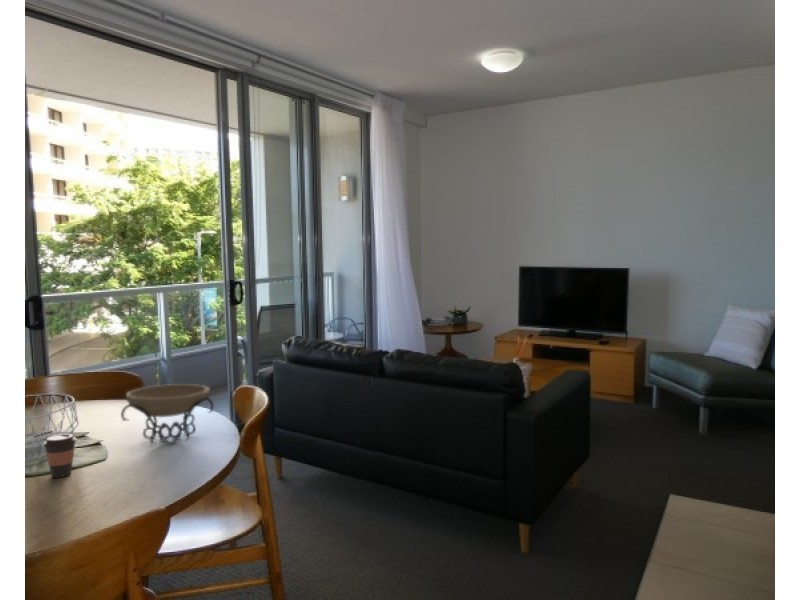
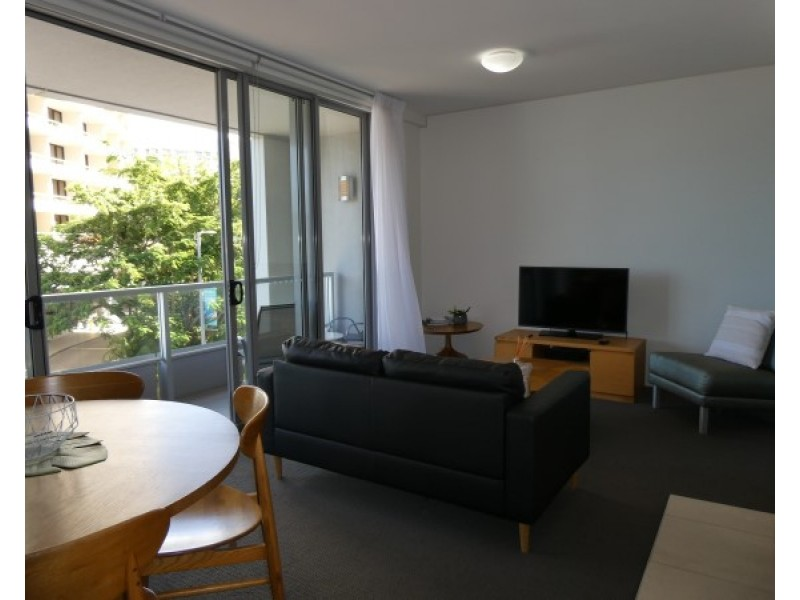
- decorative bowl [120,383,215,446]
- coffee cup [42,433,78,478]
